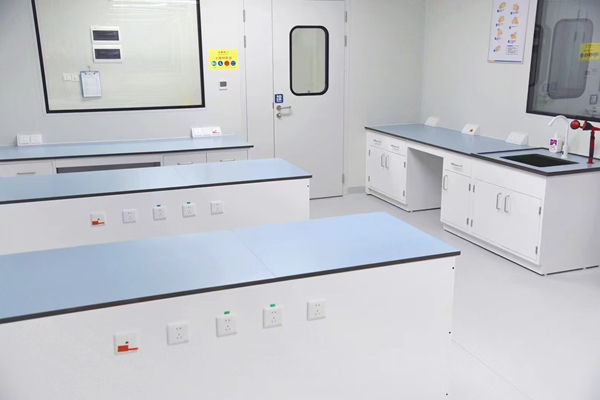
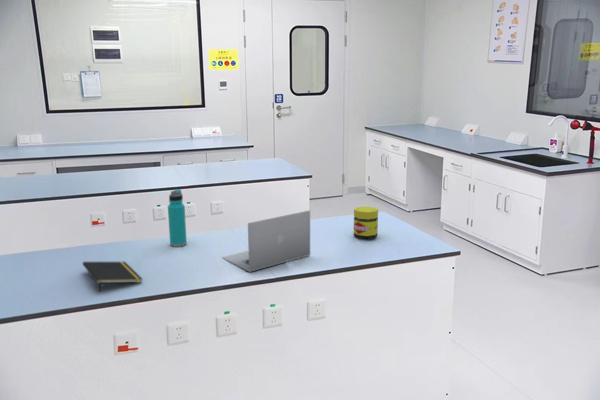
+ notepad [82,260,143,293]
+ laptop [221,209,311,273]
+ jar [353,205,379,240]
+ water bottle [167,188,188,248]
